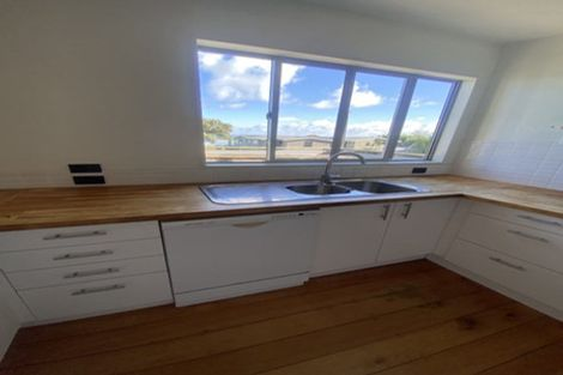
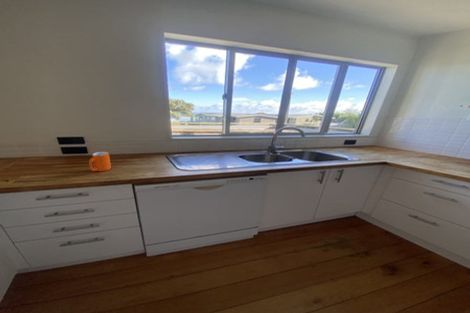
+ mug [88,151,112,172]
